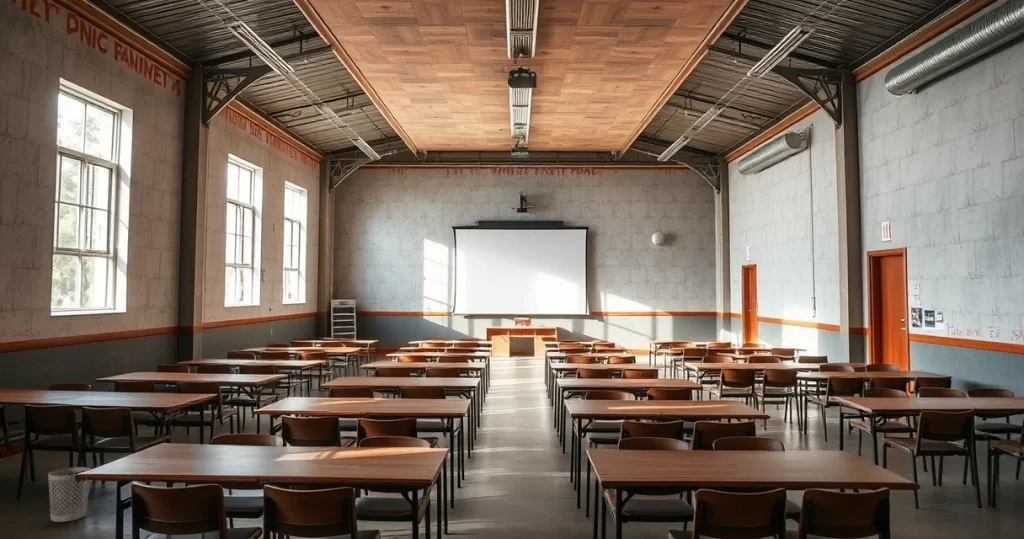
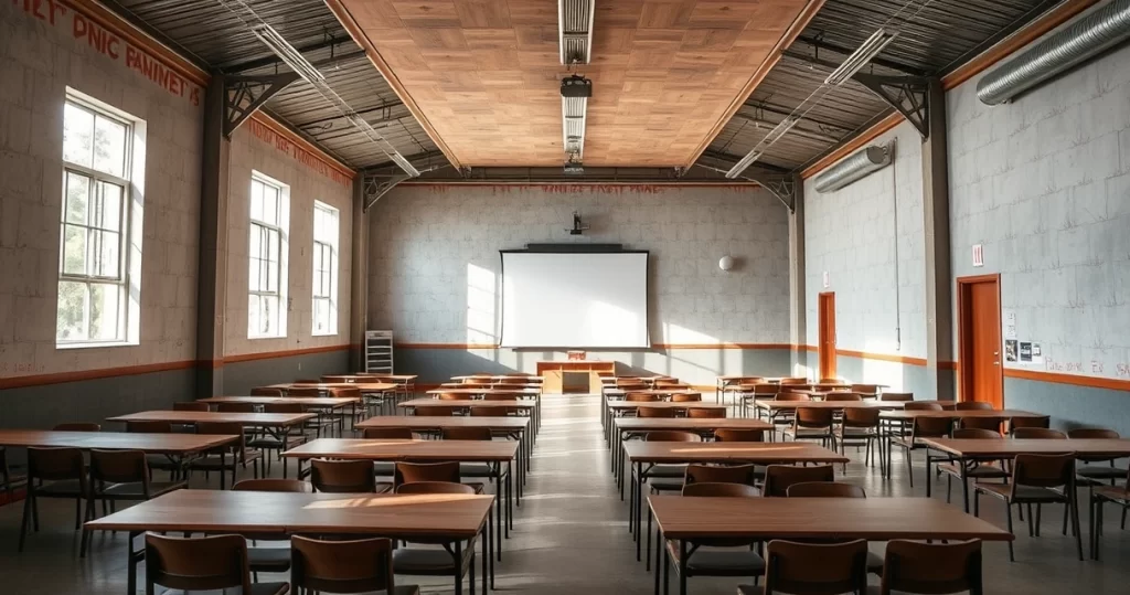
- wastebasket [47,466,92,523]
